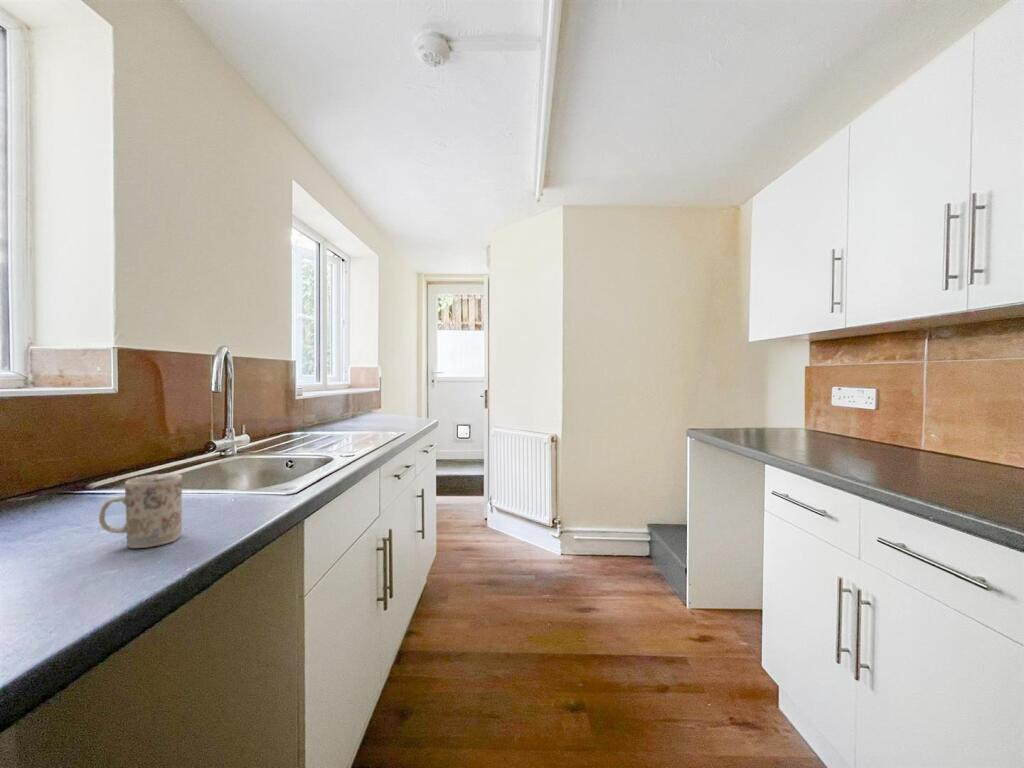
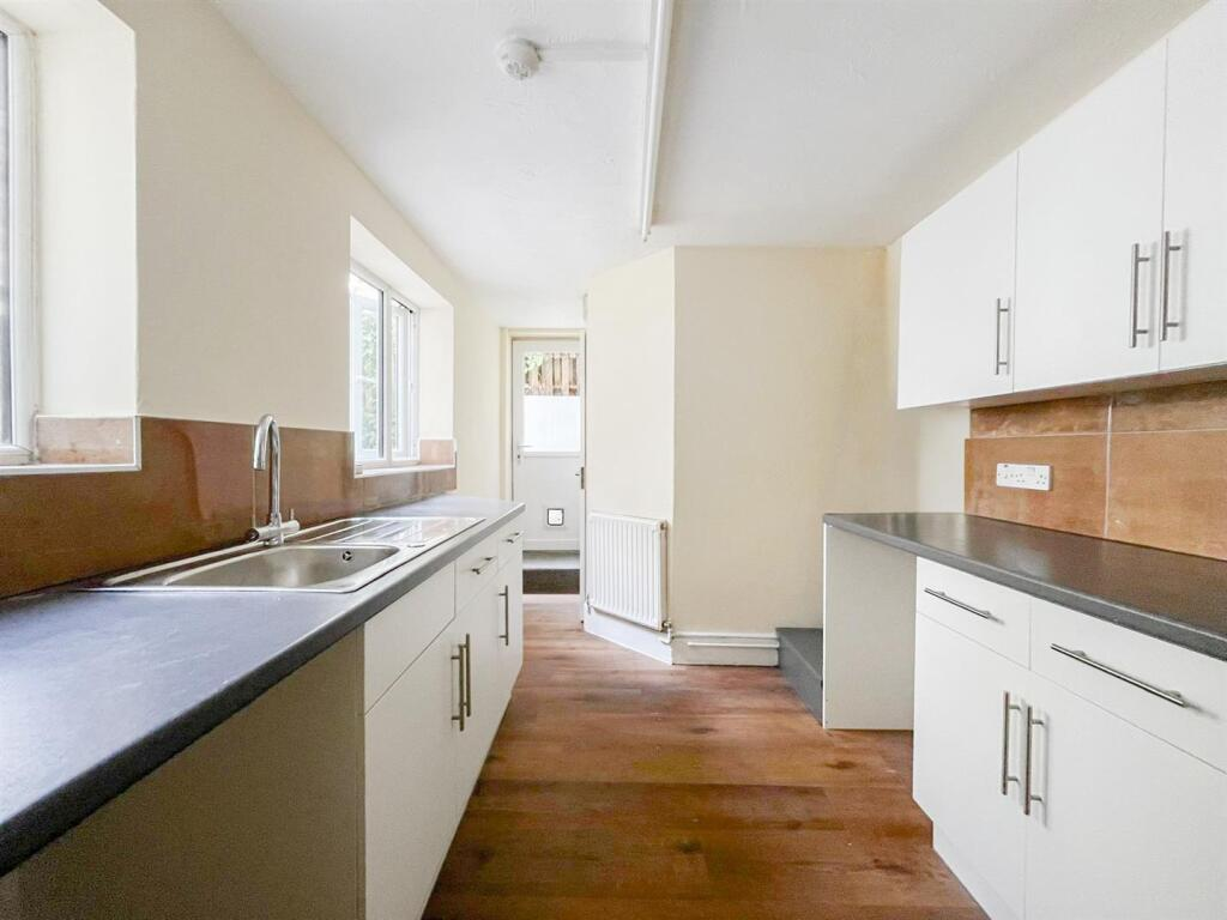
- mug [98,472,183,549]
